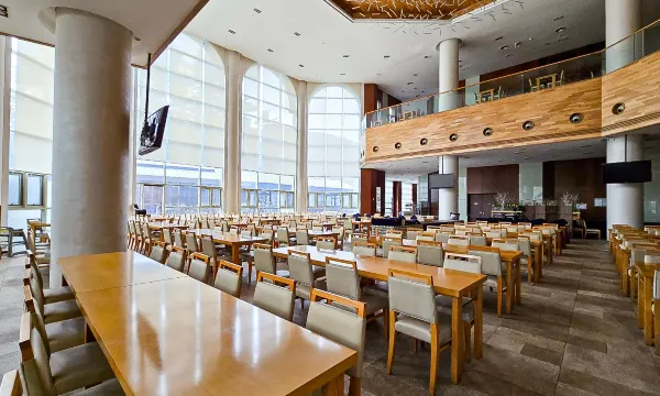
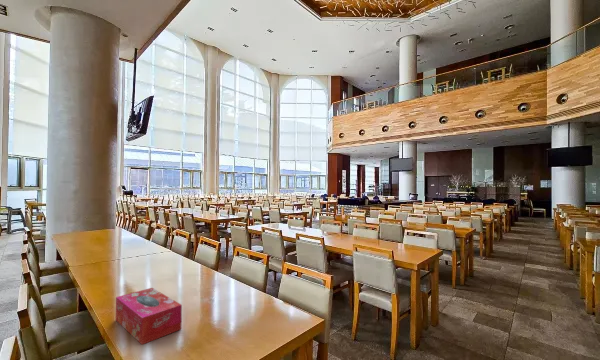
+ tissue box [115,287,183,346]
